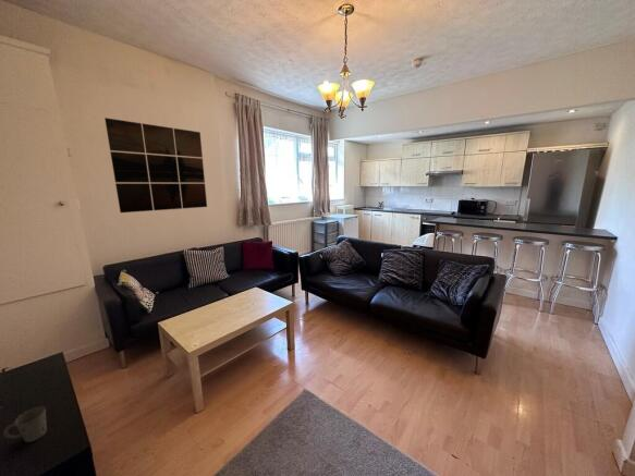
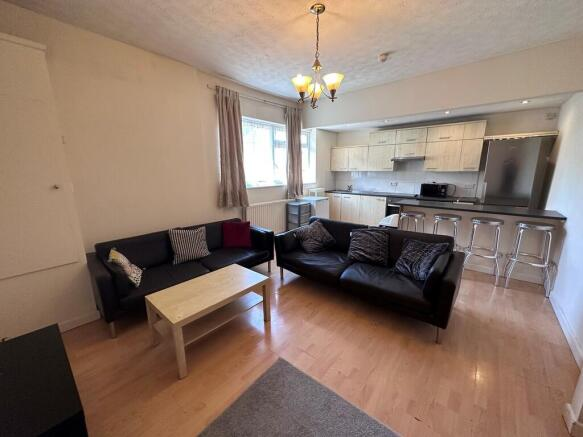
- wall art [103,117,208,213]
- mug [2,405,48,443]
